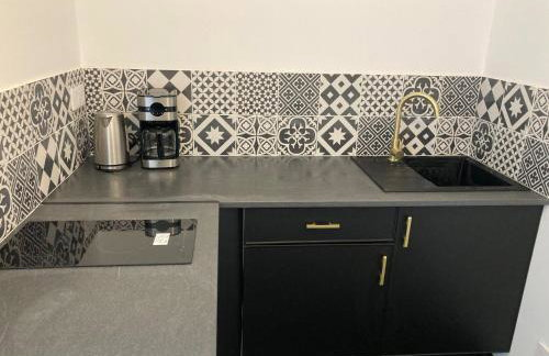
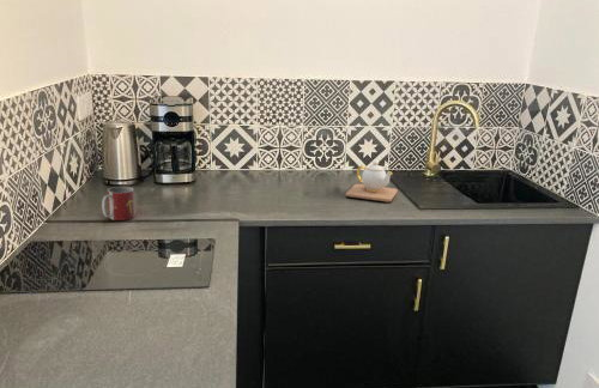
+ teapot [345,159,399,202]
+ mug [101,186,137,222]
